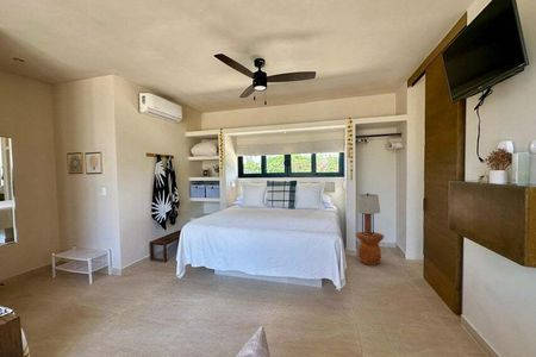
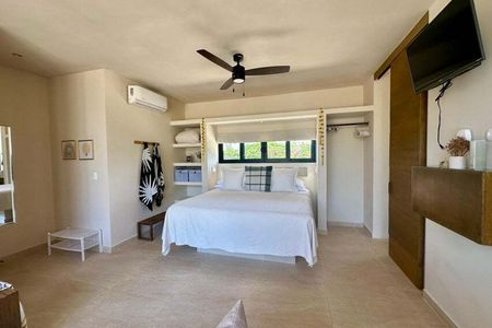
- side table [355,231,386,267]
- lamp [355,192,381,236]
